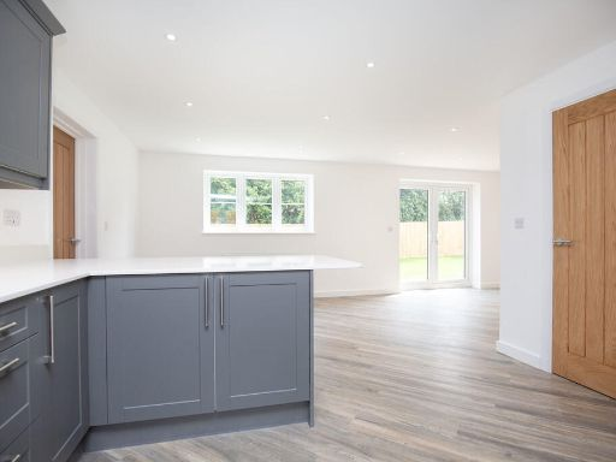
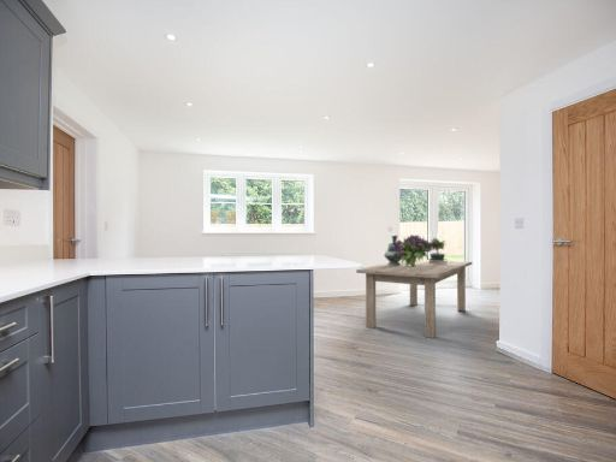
+ potted plant [428,237,449,263]
+ dining table [355,259,473,339]
+ decorative urn [383,233,404,266]
+ bouquet [393,233,433,270]
